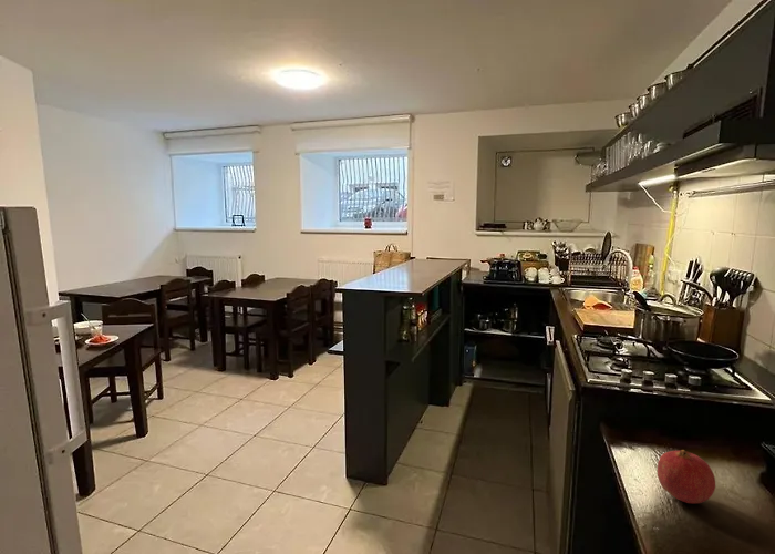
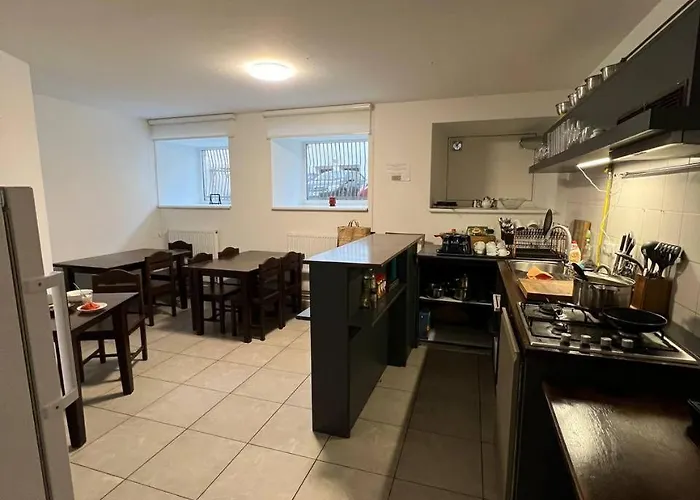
- fruit [657,449,716,504]
